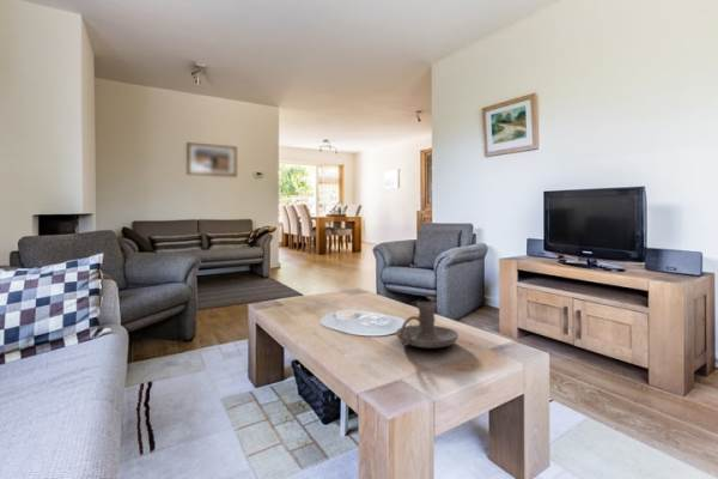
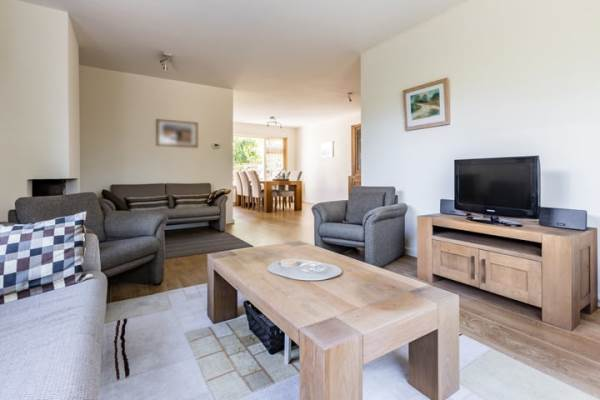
- candle holder [395,301,460,348]
